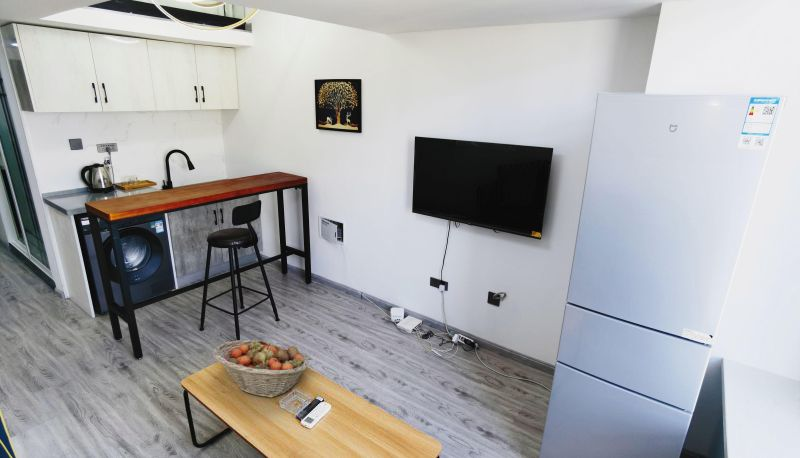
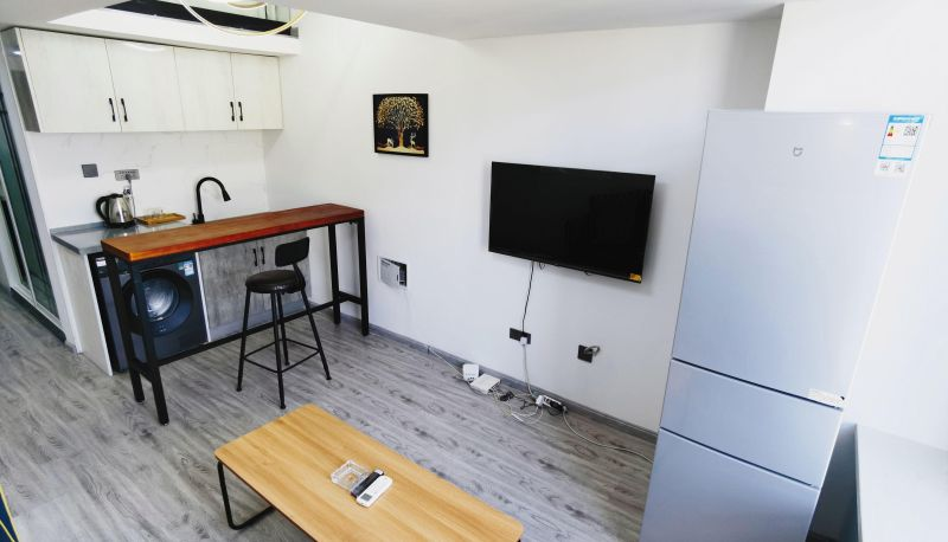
- fruit basket [212,339,310,398]
